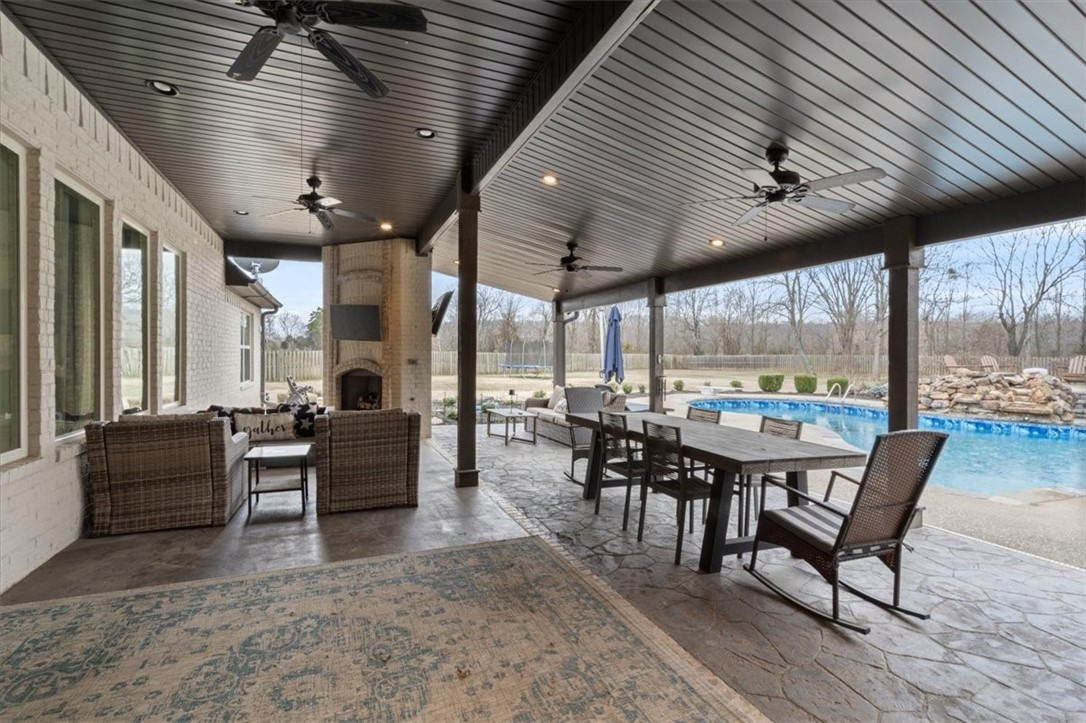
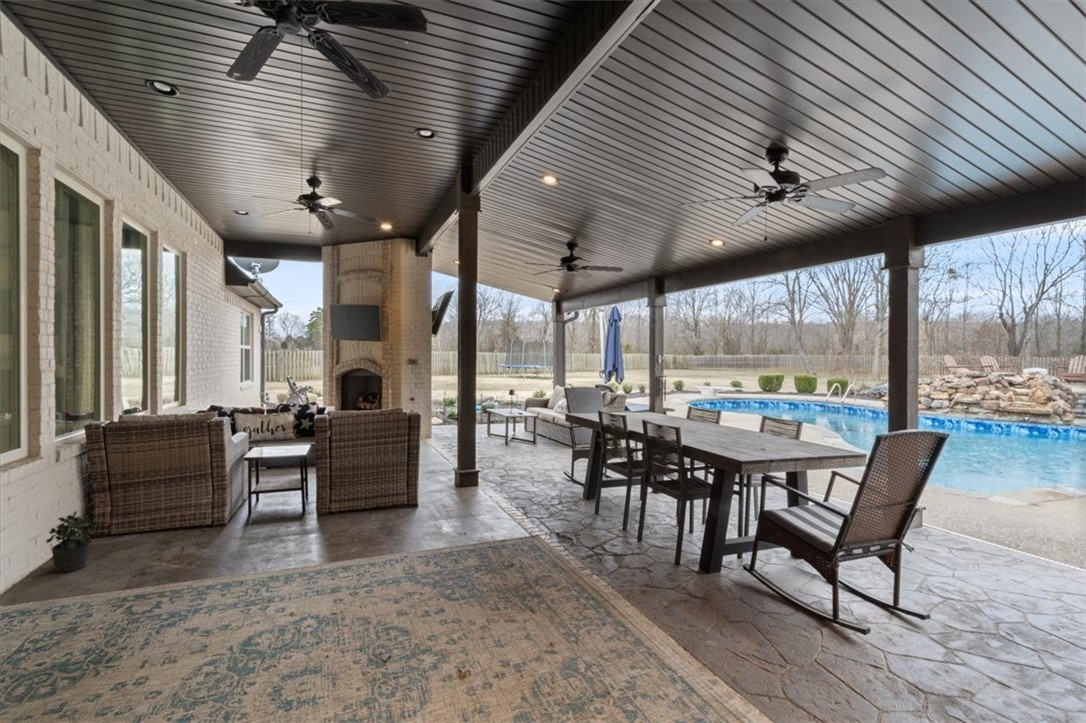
+ potted plant [45,510,99,574]
